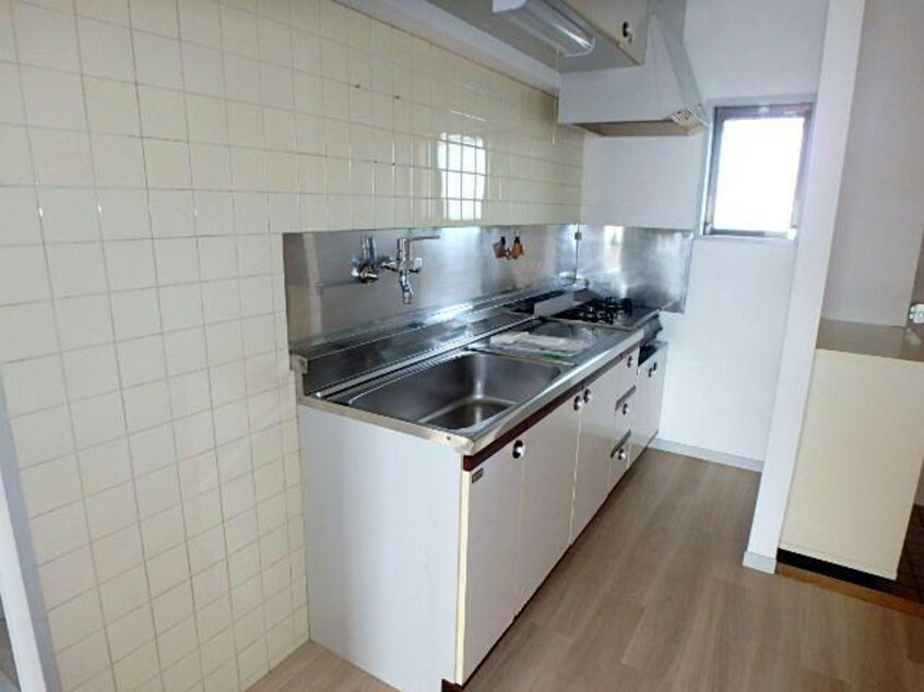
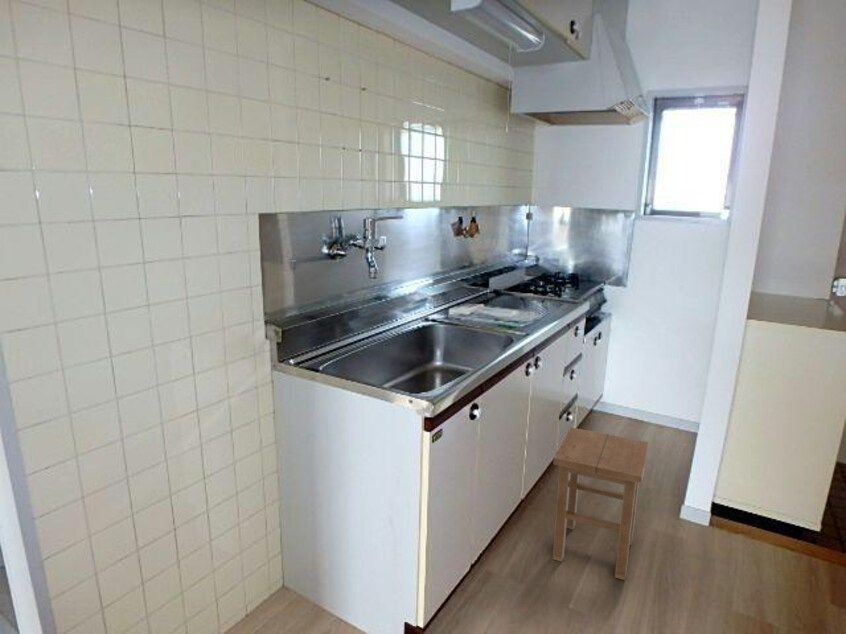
+ stool [552,426,650,581]
